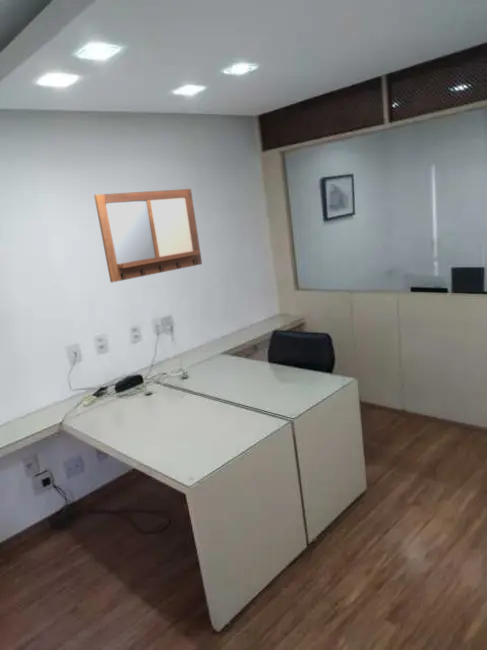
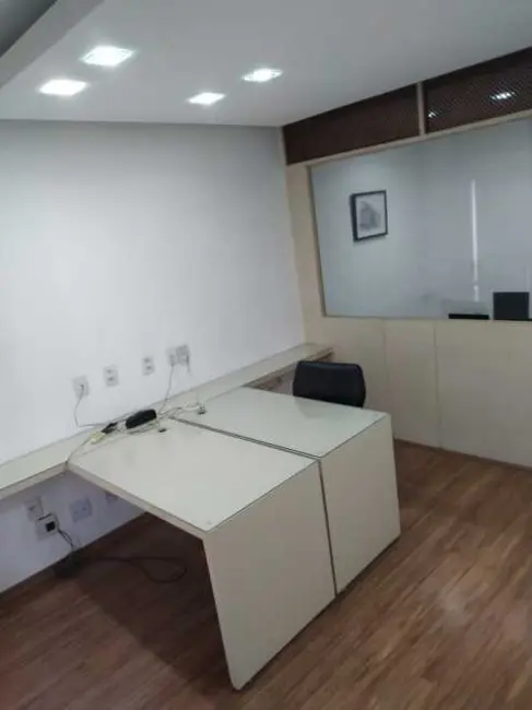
- writing board [93,188,203,283]
